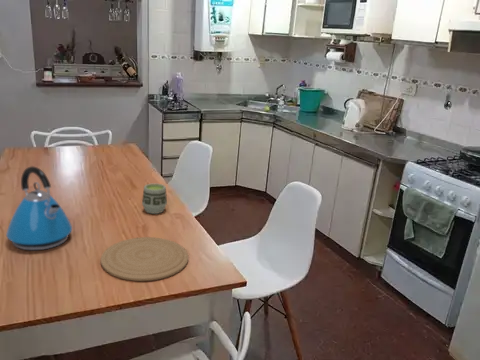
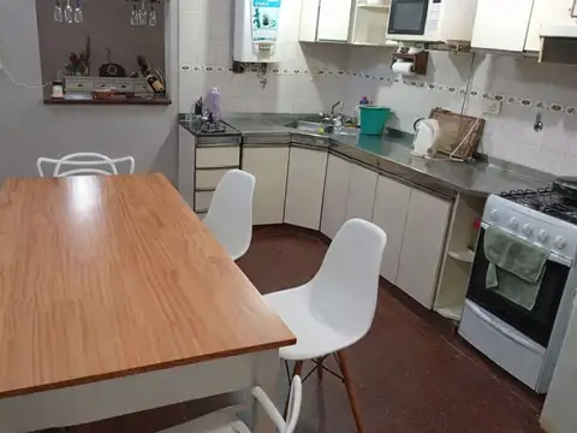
- kettle [5,165,73,251]
- plate [100,236,189,282]
- cup [141,183,168,215]
